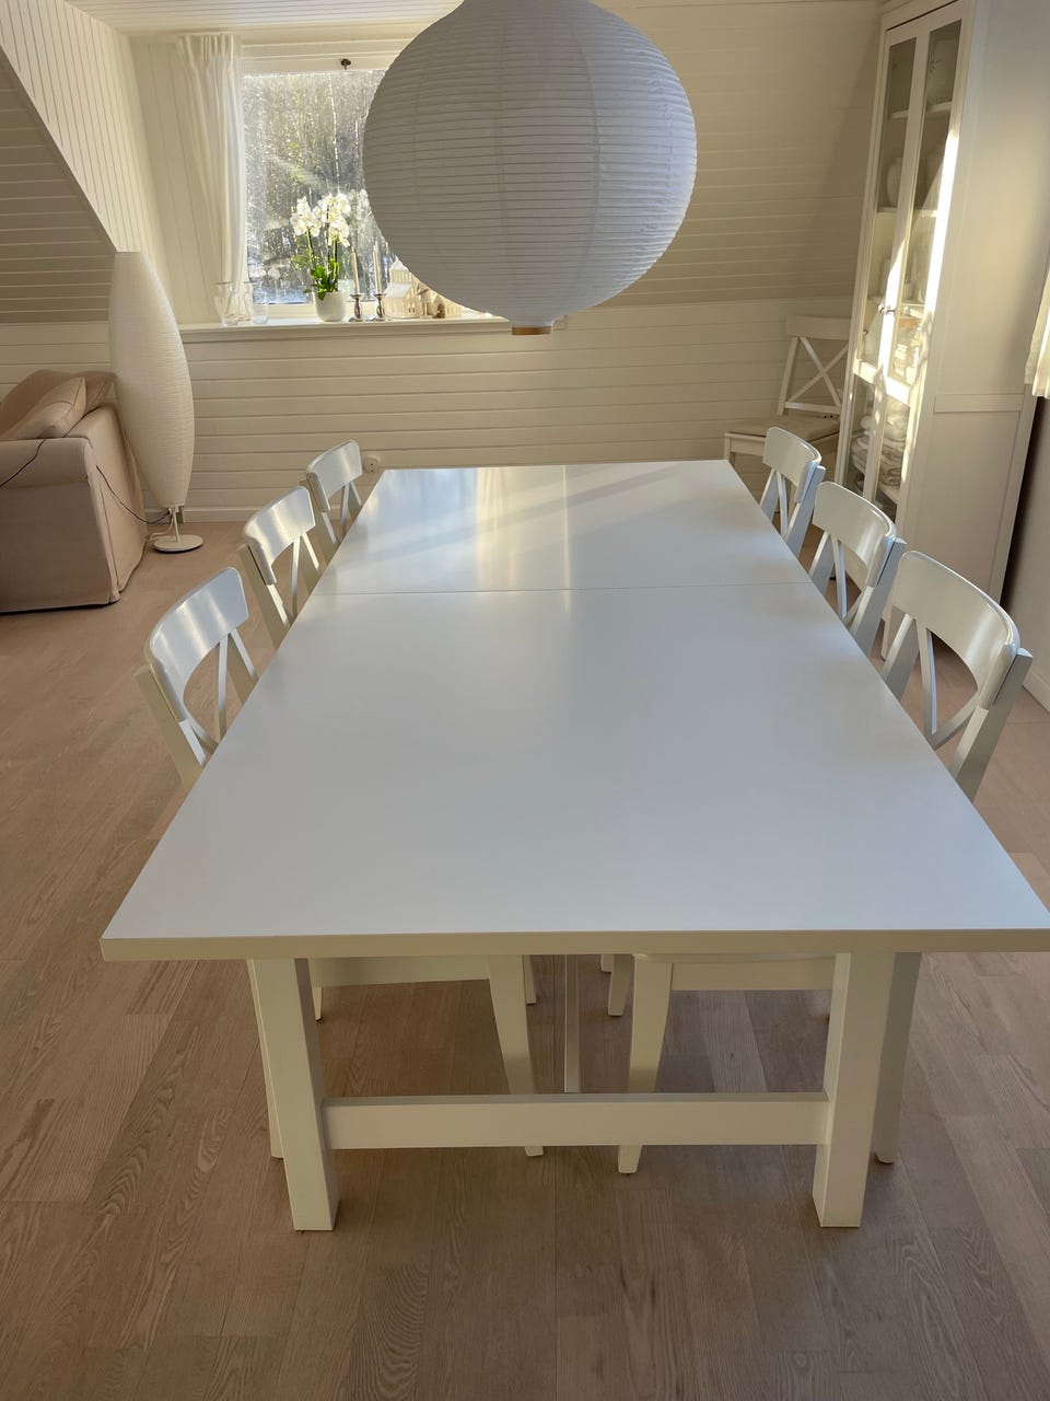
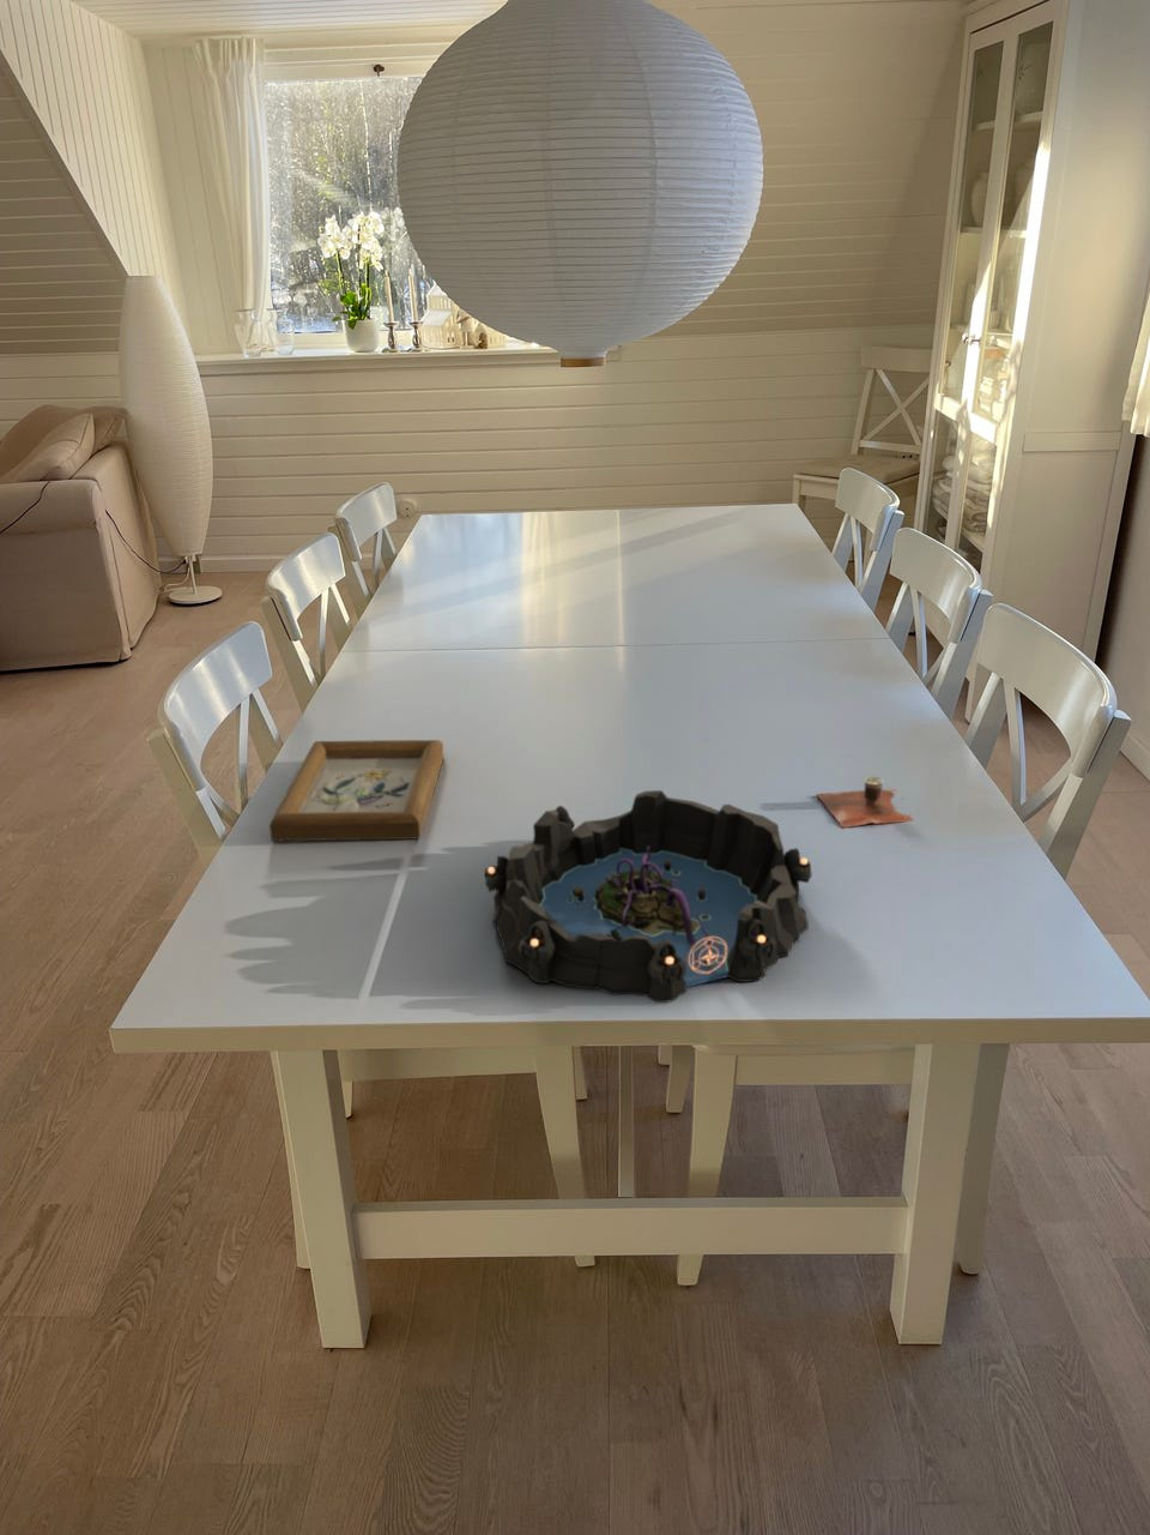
+ picture frame [268,738,445,842]
+ cup [815,775,916,829]
+ decorative bowl [484,789,813,1003]
